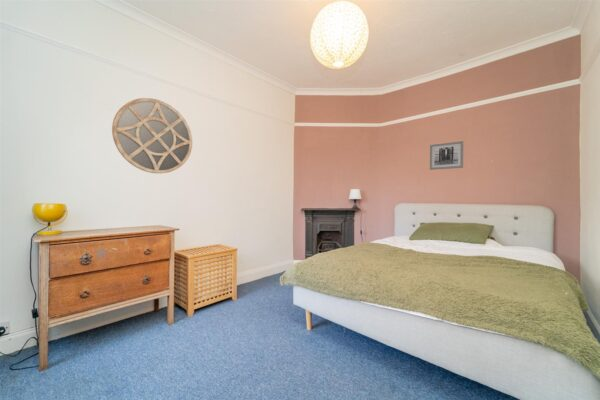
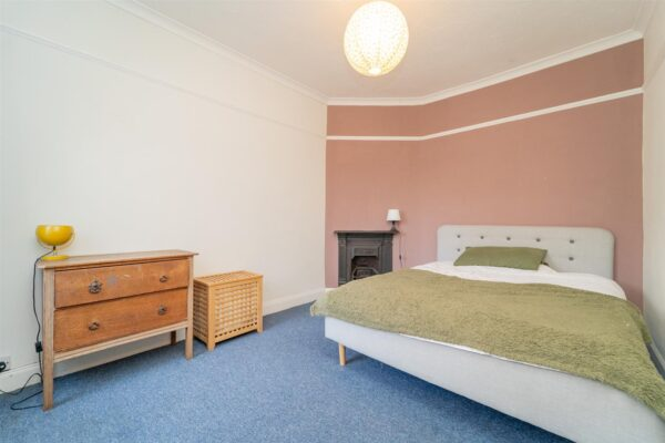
- wall art [429,140,464,171]
- home mirror [111,97,193,174]
